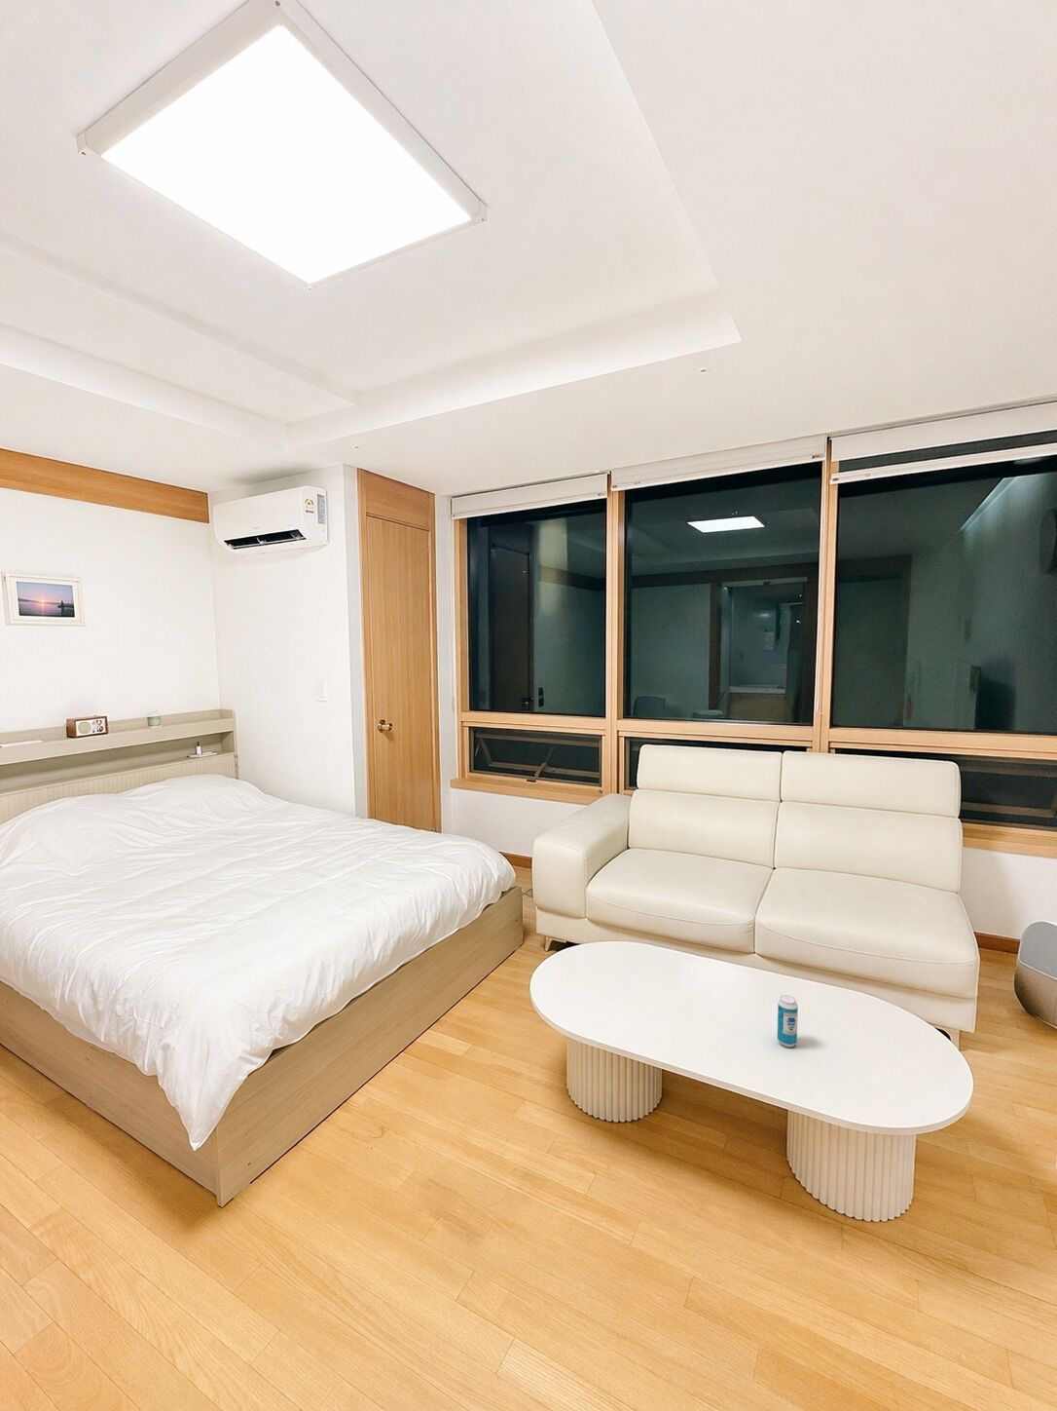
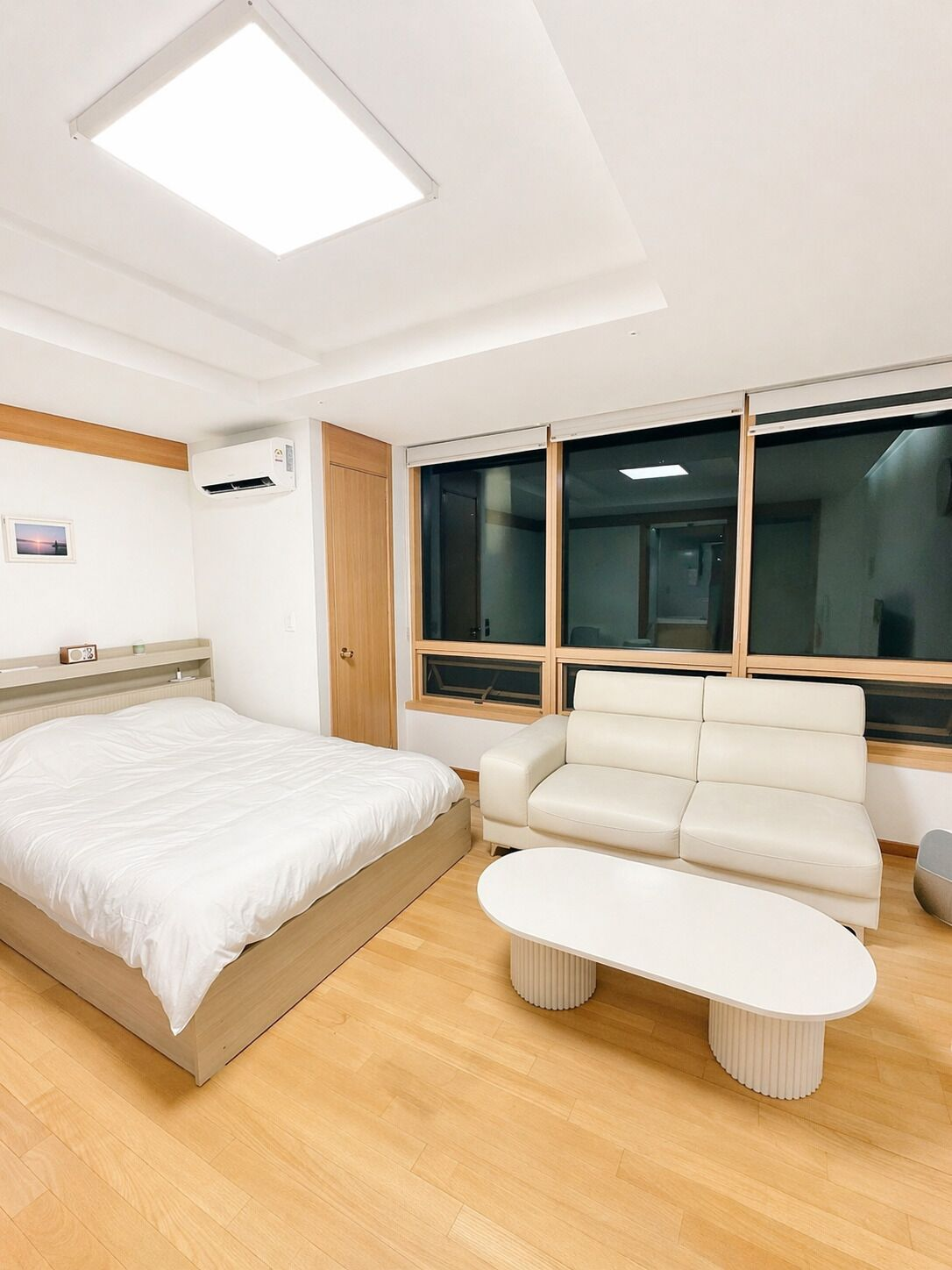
- beverage can [777,994,799,1048]
